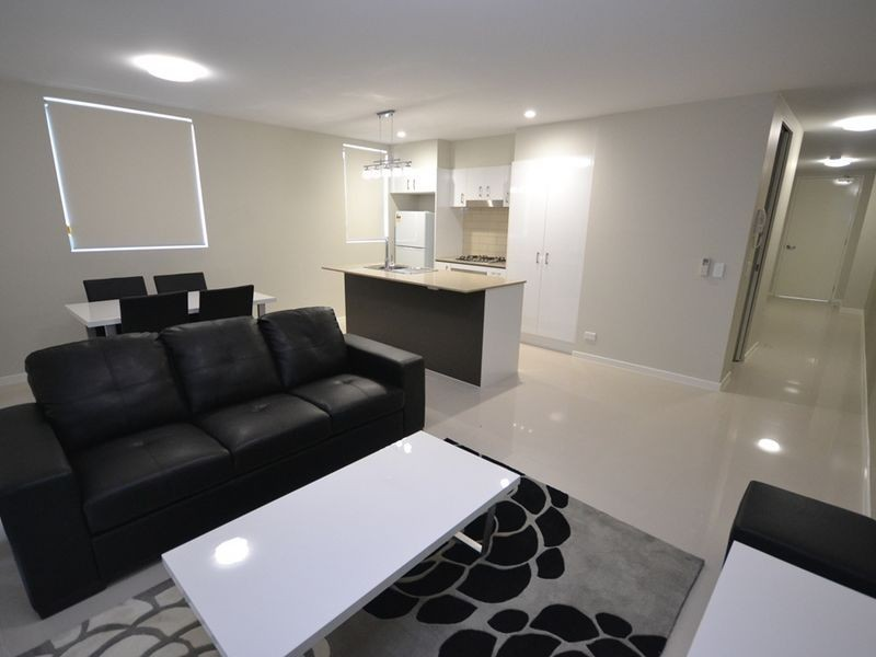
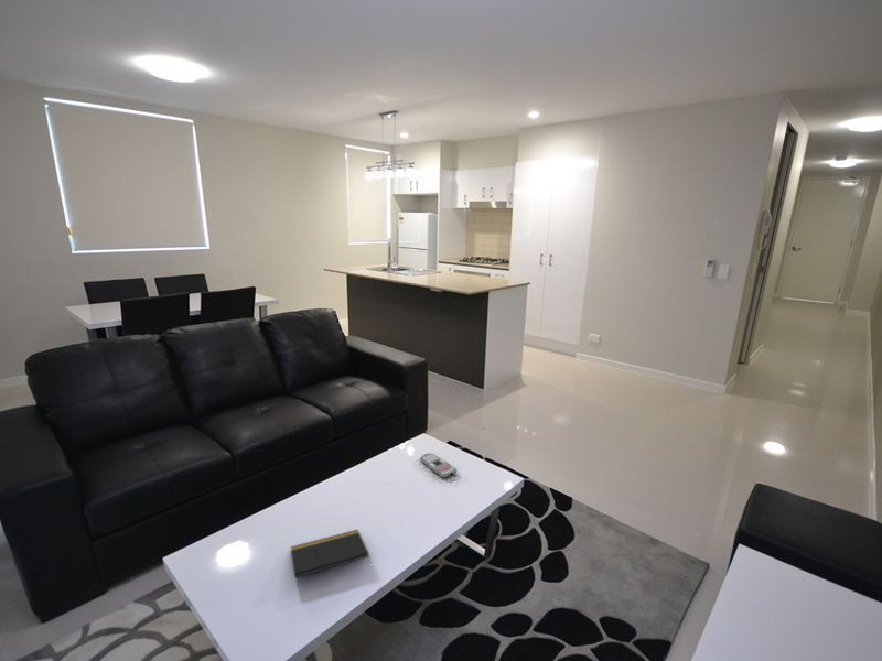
+ notepad [289,529,372,579]
+ remote control [419,452,458,479]
